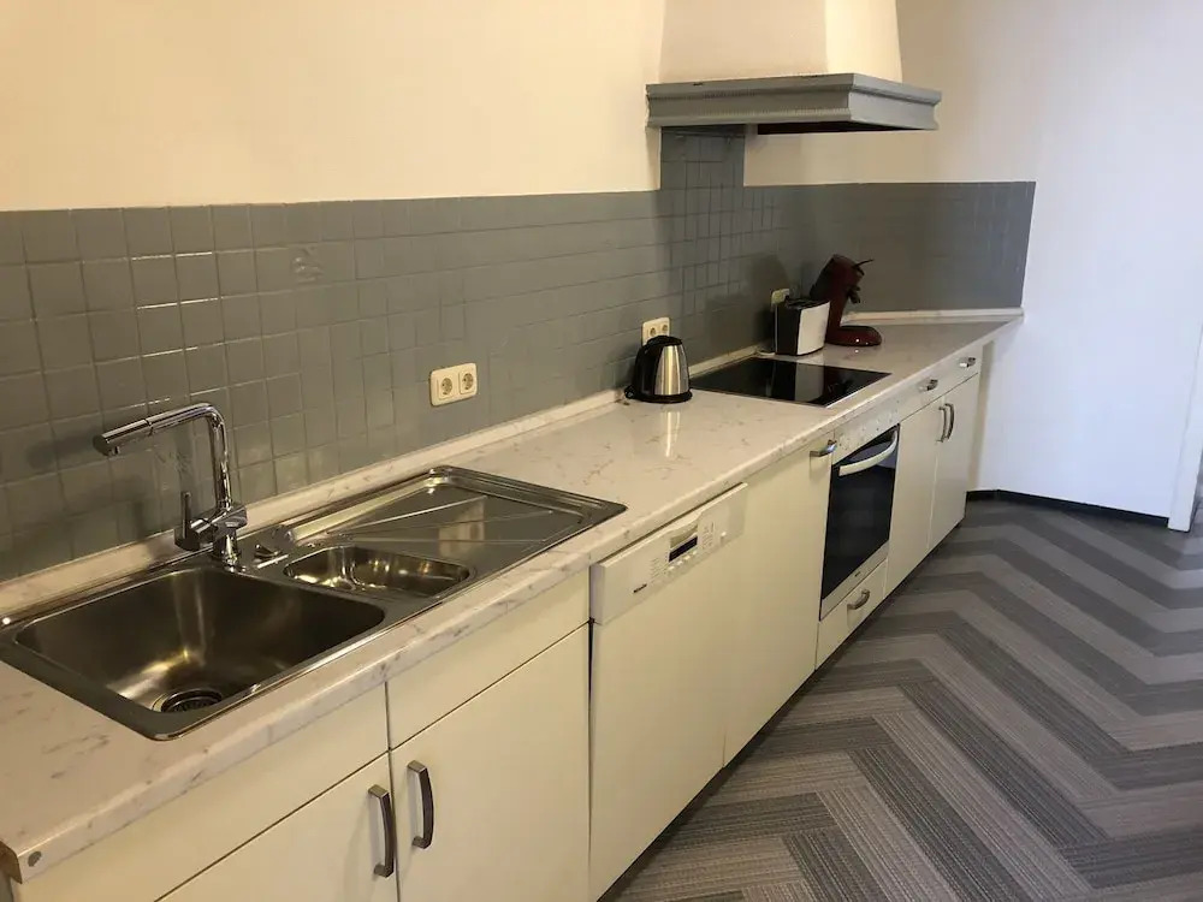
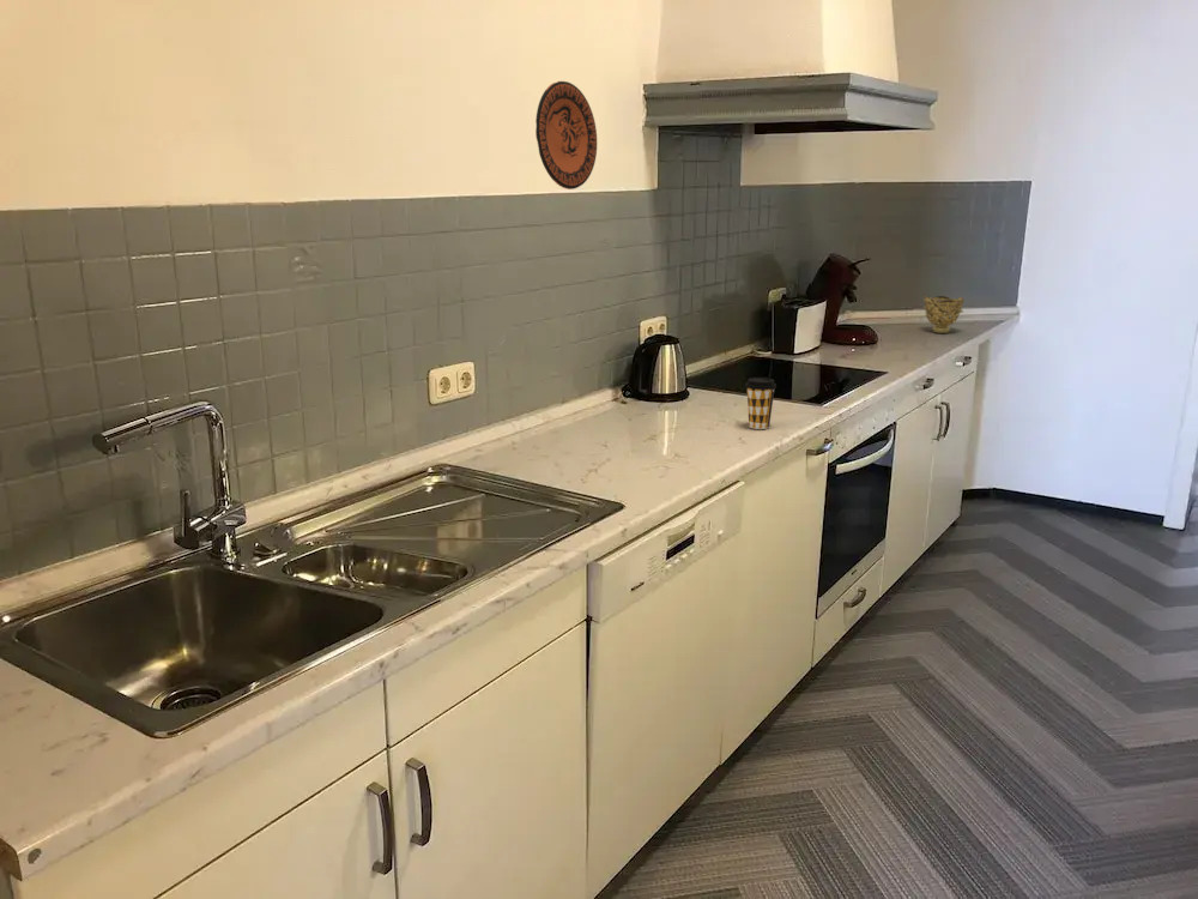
+ decorative bowl [922,295,966,334]
+ decorative plate [534,80,598,191]
+ coffee cup [744,376,778,430]
